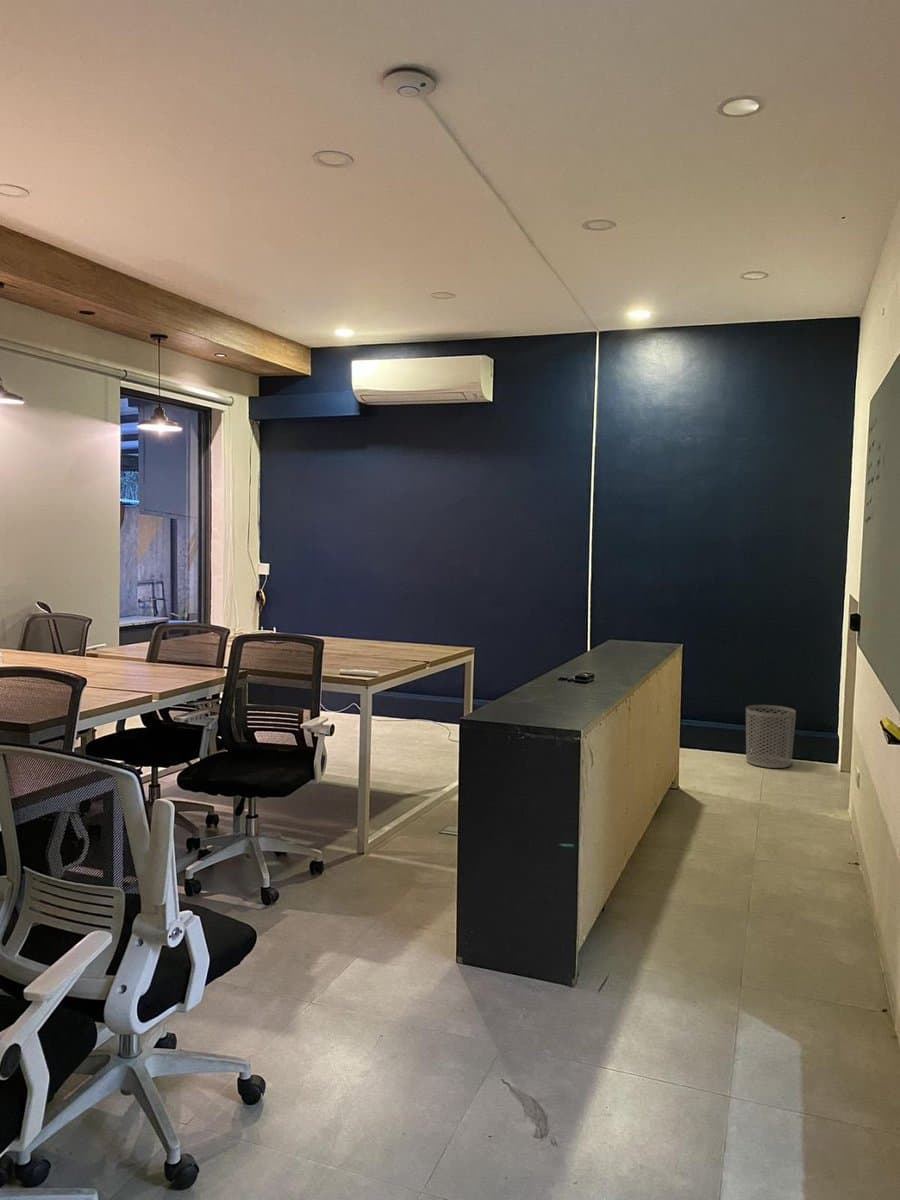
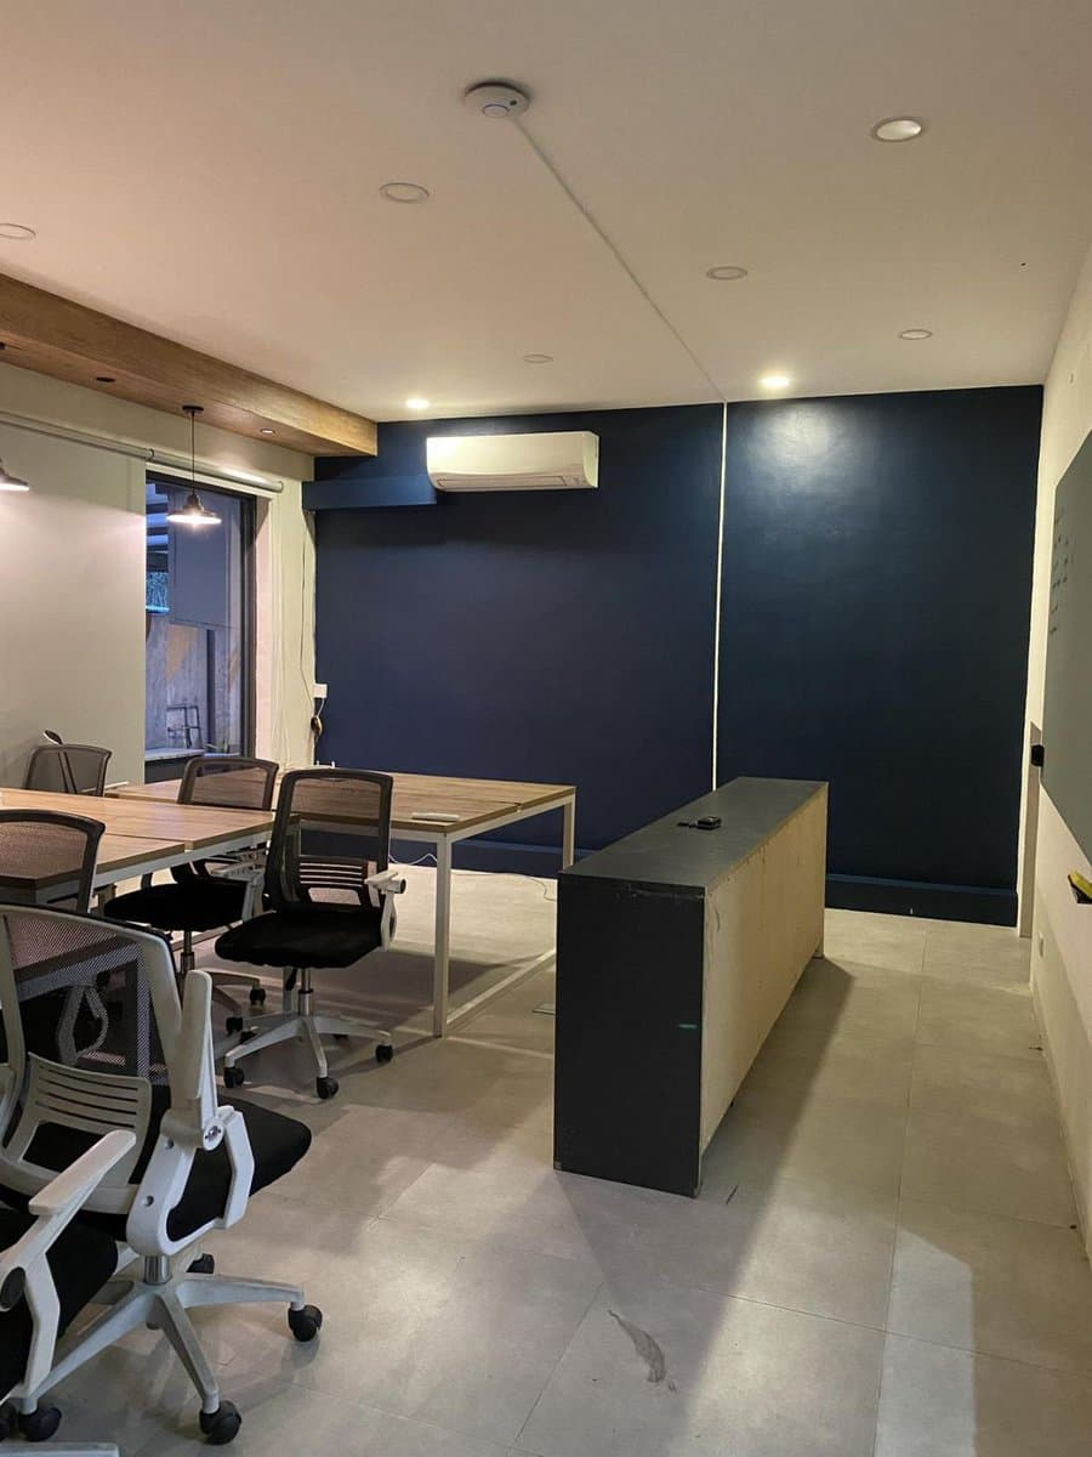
- waste bin [745,704,797,769]
